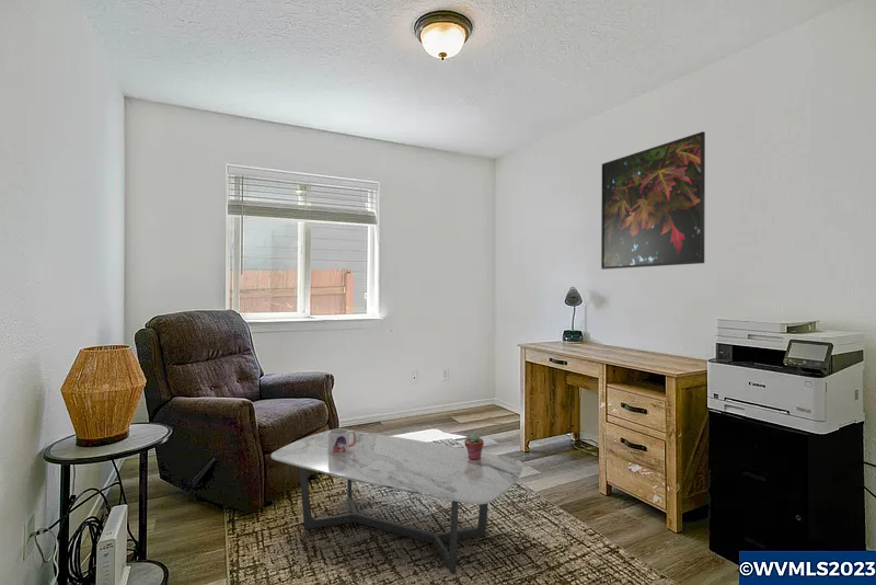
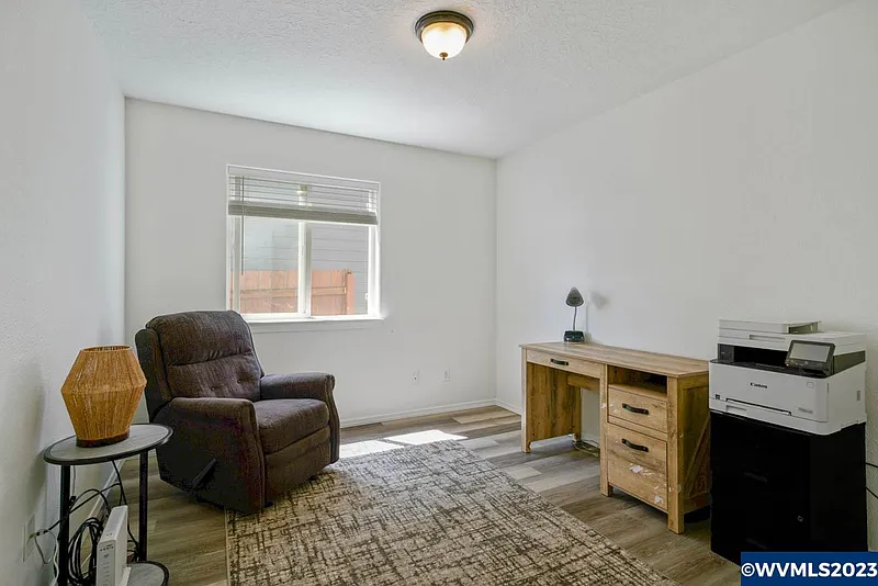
- coffee table [270,429,525,575]
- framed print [600,130,706,271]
- mug [328,427,356,455]
- potted succulent [463,433,485,460]
